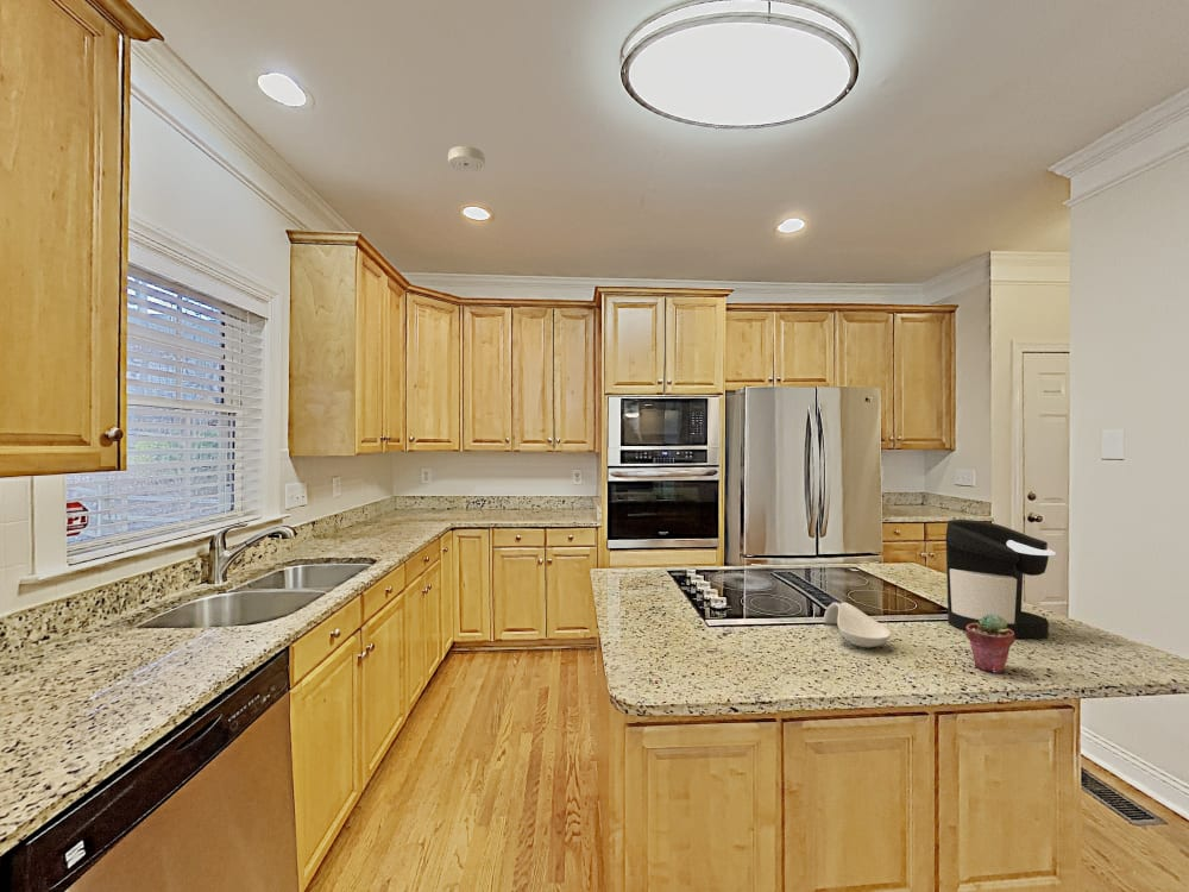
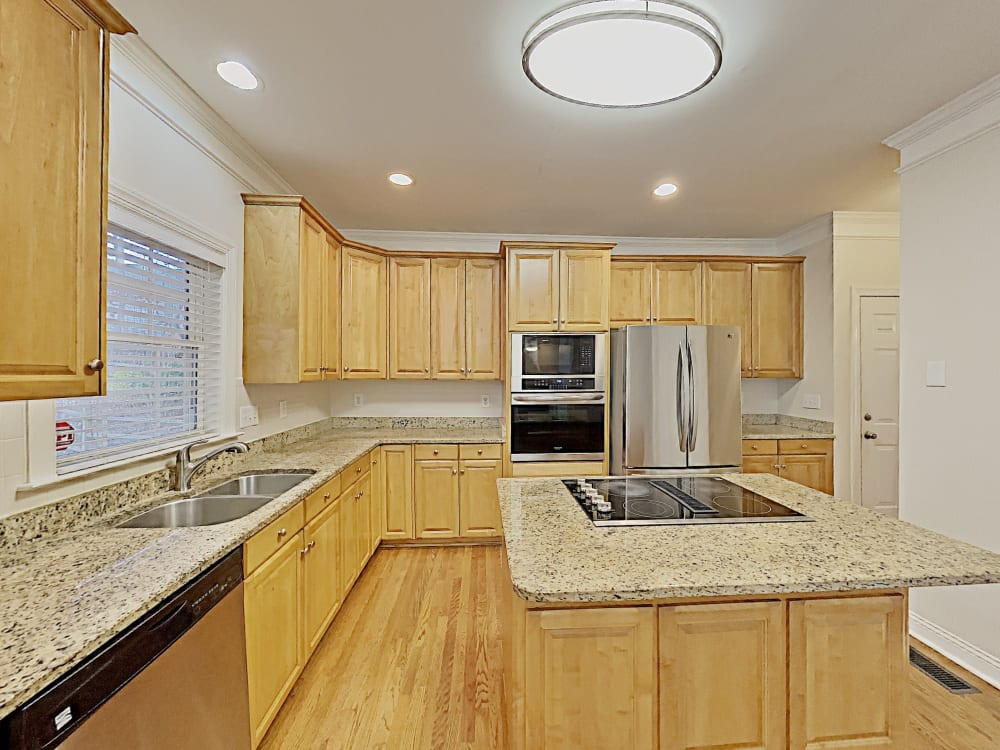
- smoke detector [447,145,486,174]
- spoon rest [823,602,892,648]
- potted succulent [965,614,1015,674]
- coffee maker [944,519,1057,639]
